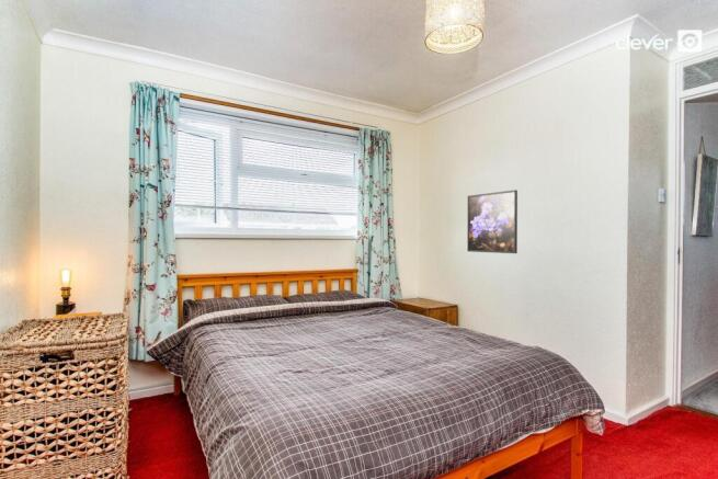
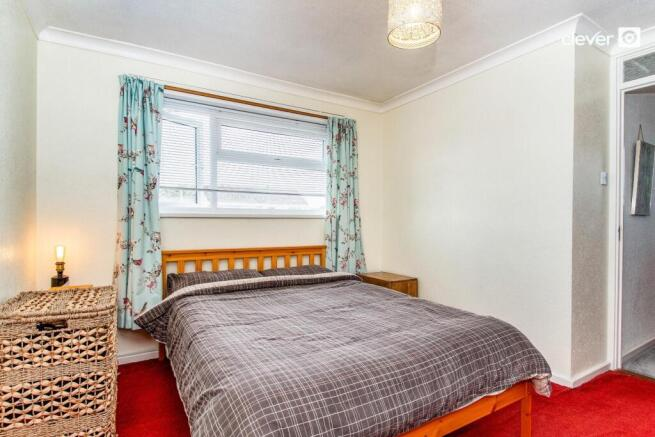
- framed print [466,189,518,254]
